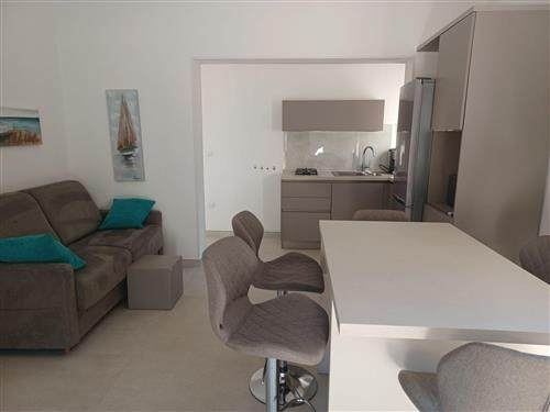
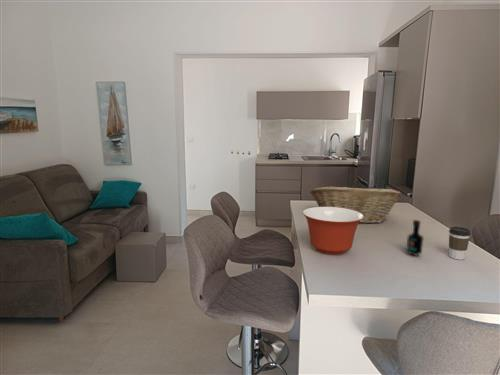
+ fruit basket [309,185,402,224]
+ coffee cup [448,226,472,261]
+ mixing bowl [302,206,364,256]
+ bottle [405,219,424,257]
